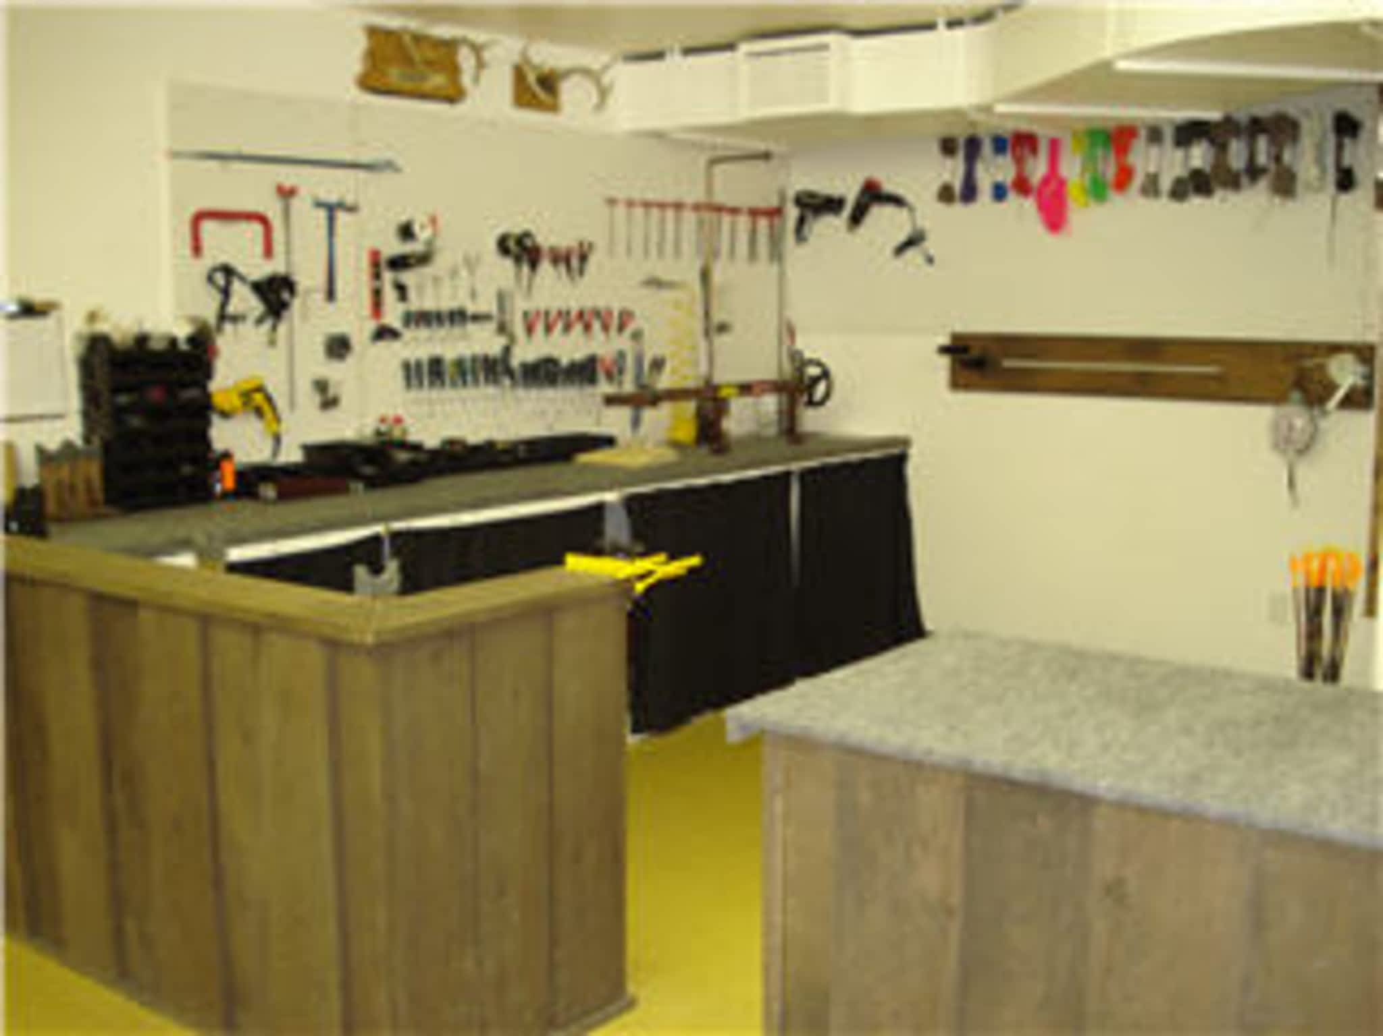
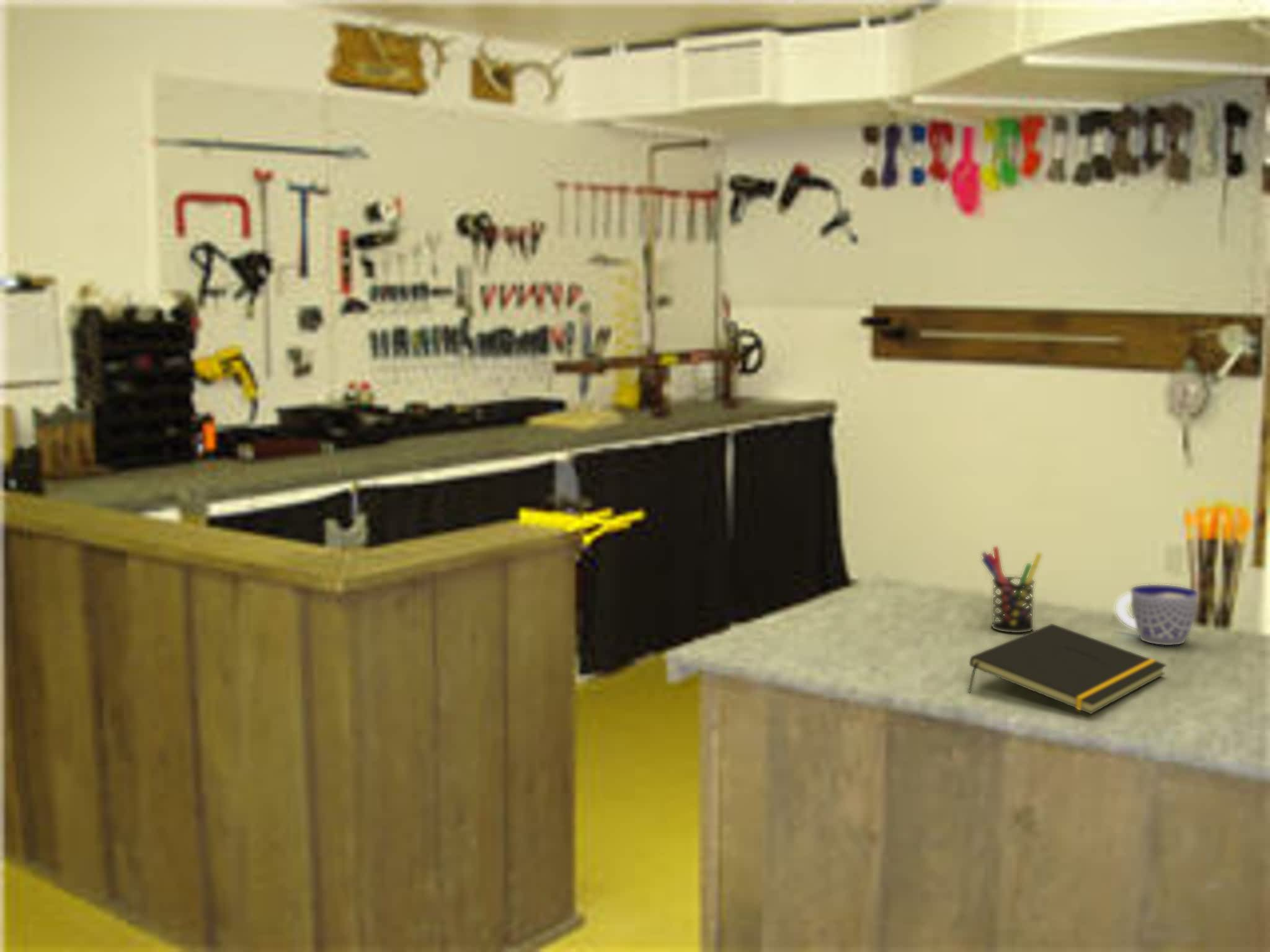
+ cup [1115,584,1199,646]
+ pen holder [980,546,1042,633]
+ notepad [967,623,1167,715]
